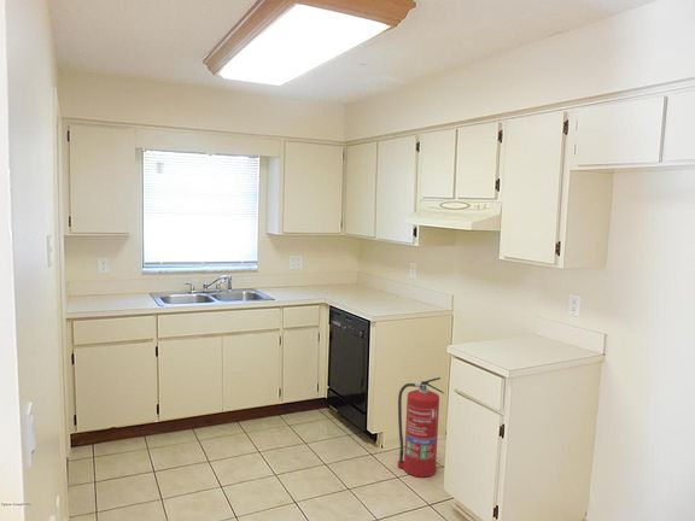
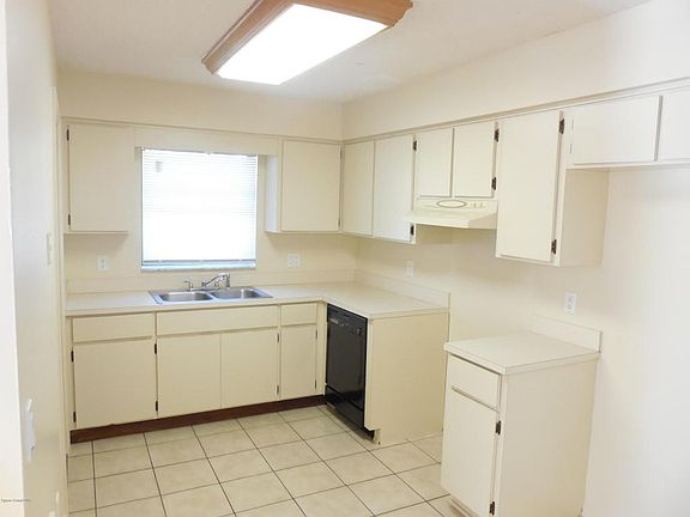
- fire extinguisher [397,376,445,479]
